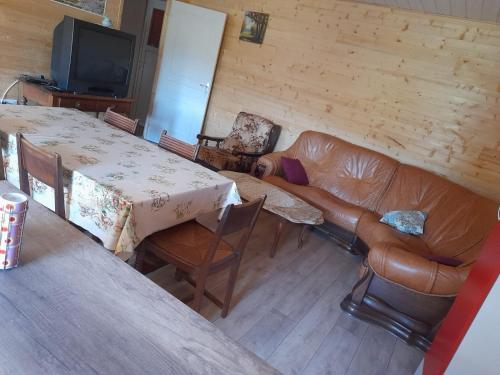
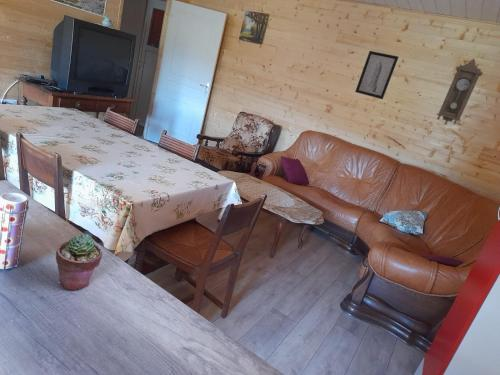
+ potted succulent [55,233,103,291]
+ pendulum clock [436,58,483,126]
+ wall art [354,50,399,100]
